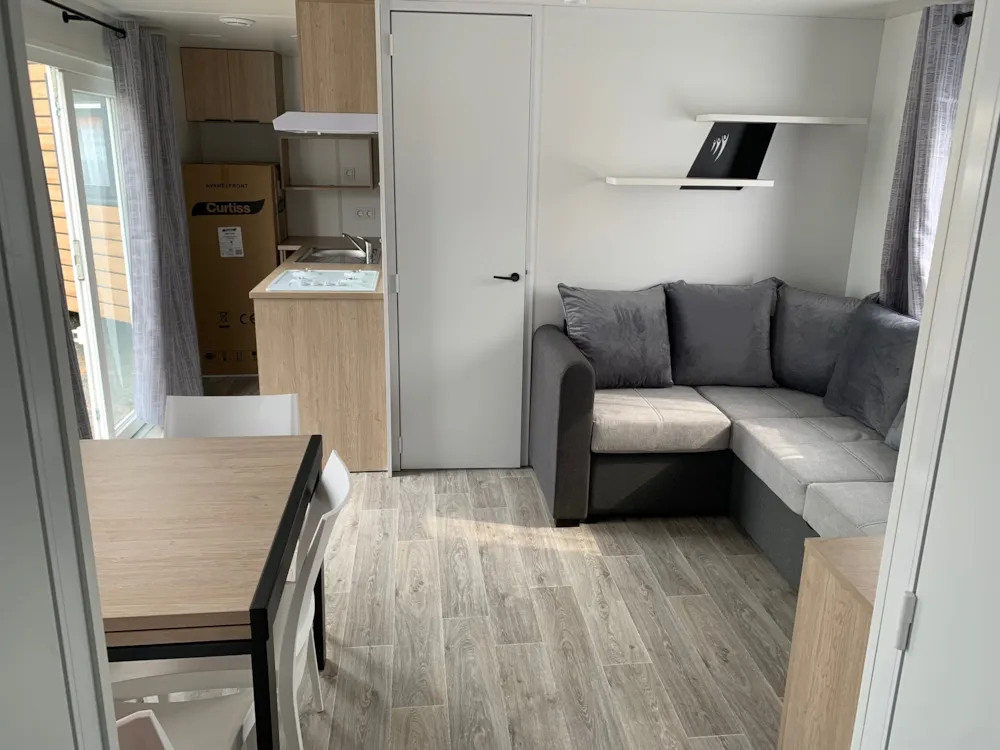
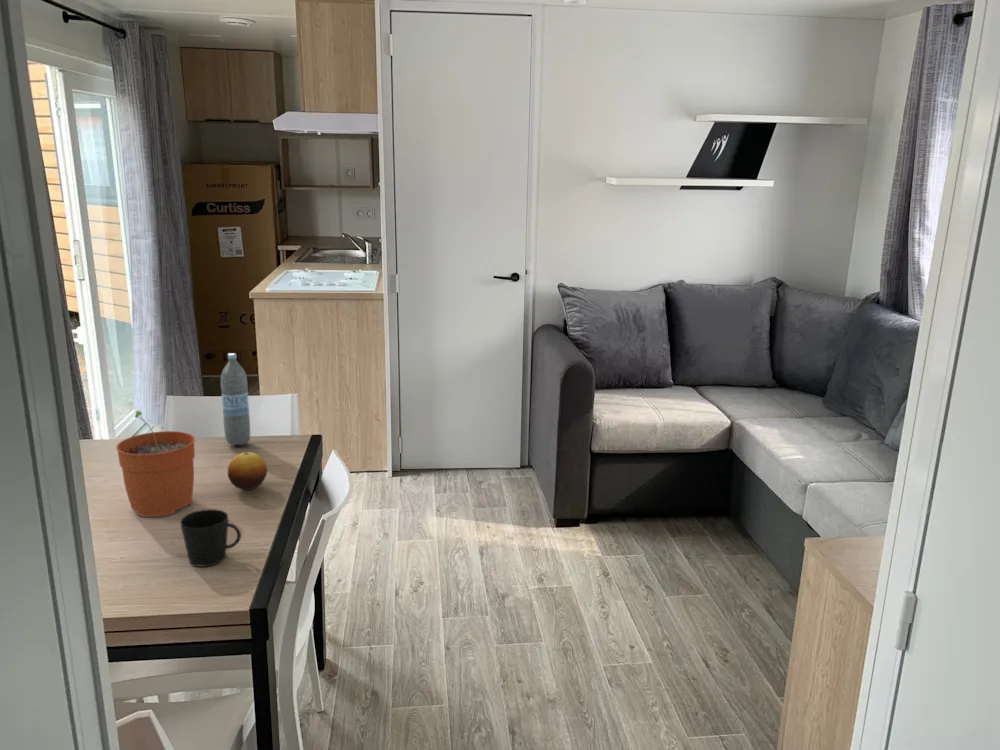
+ cup [179,508,242,567]
+ plant pot [115,410,196,518]
+ water bottle [220,352,251,446]
+ fruit [227,451,268,491]
